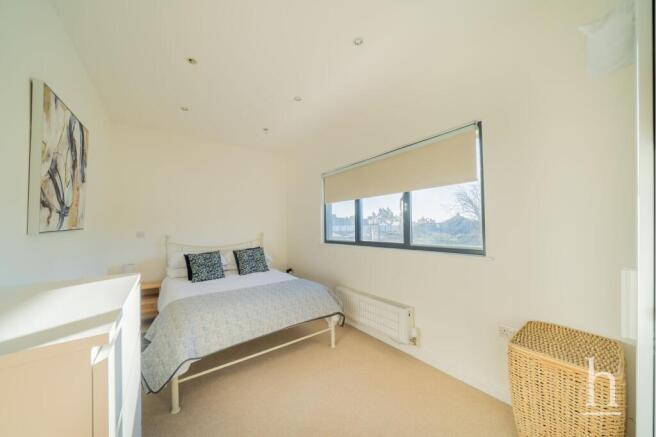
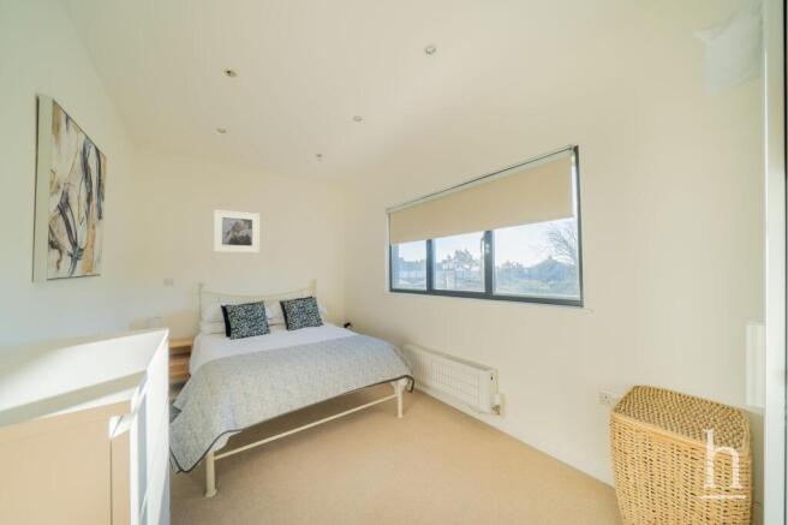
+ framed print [213,208,261,253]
